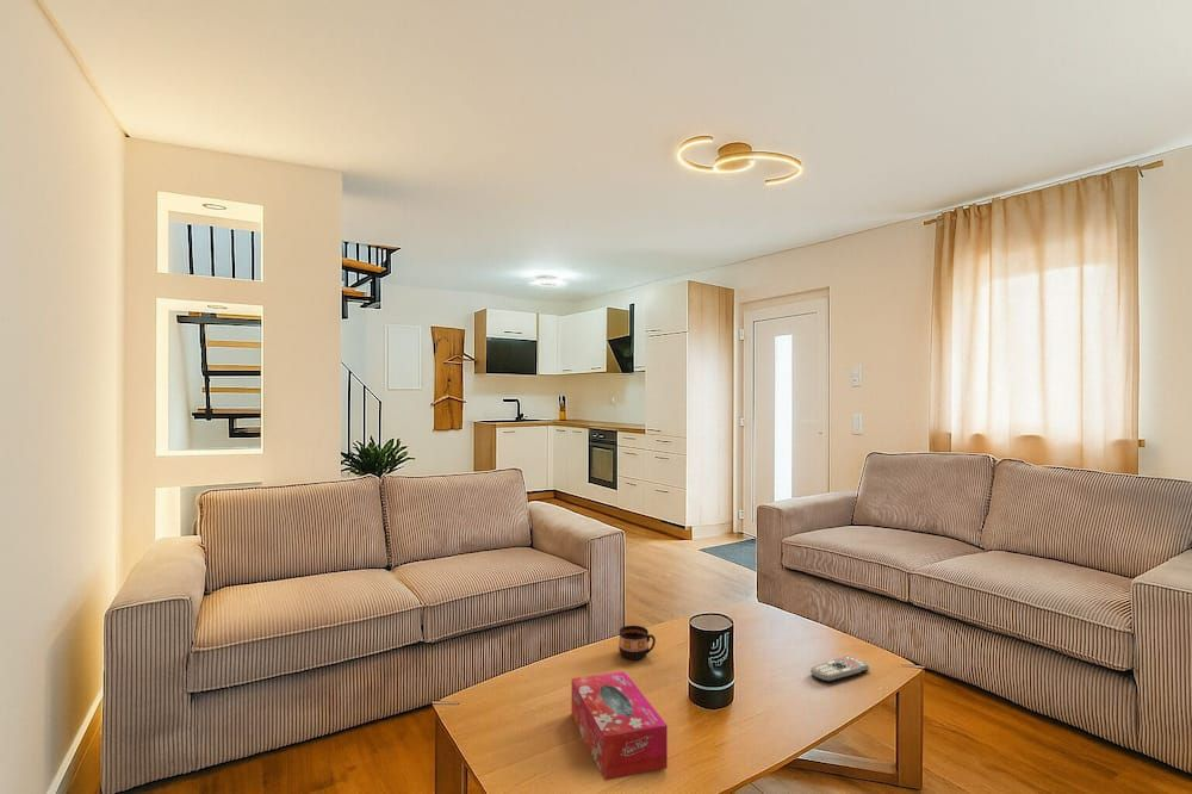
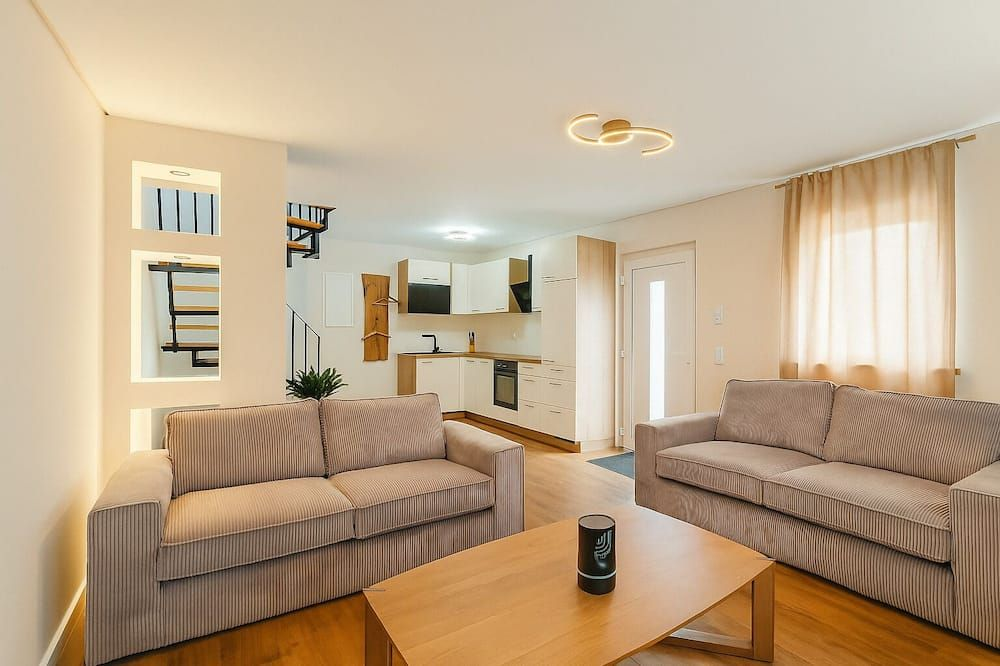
- cup [617,625,657,660]
- tissue box [571,670,669,782]
- remote control [809,655,870,683]
